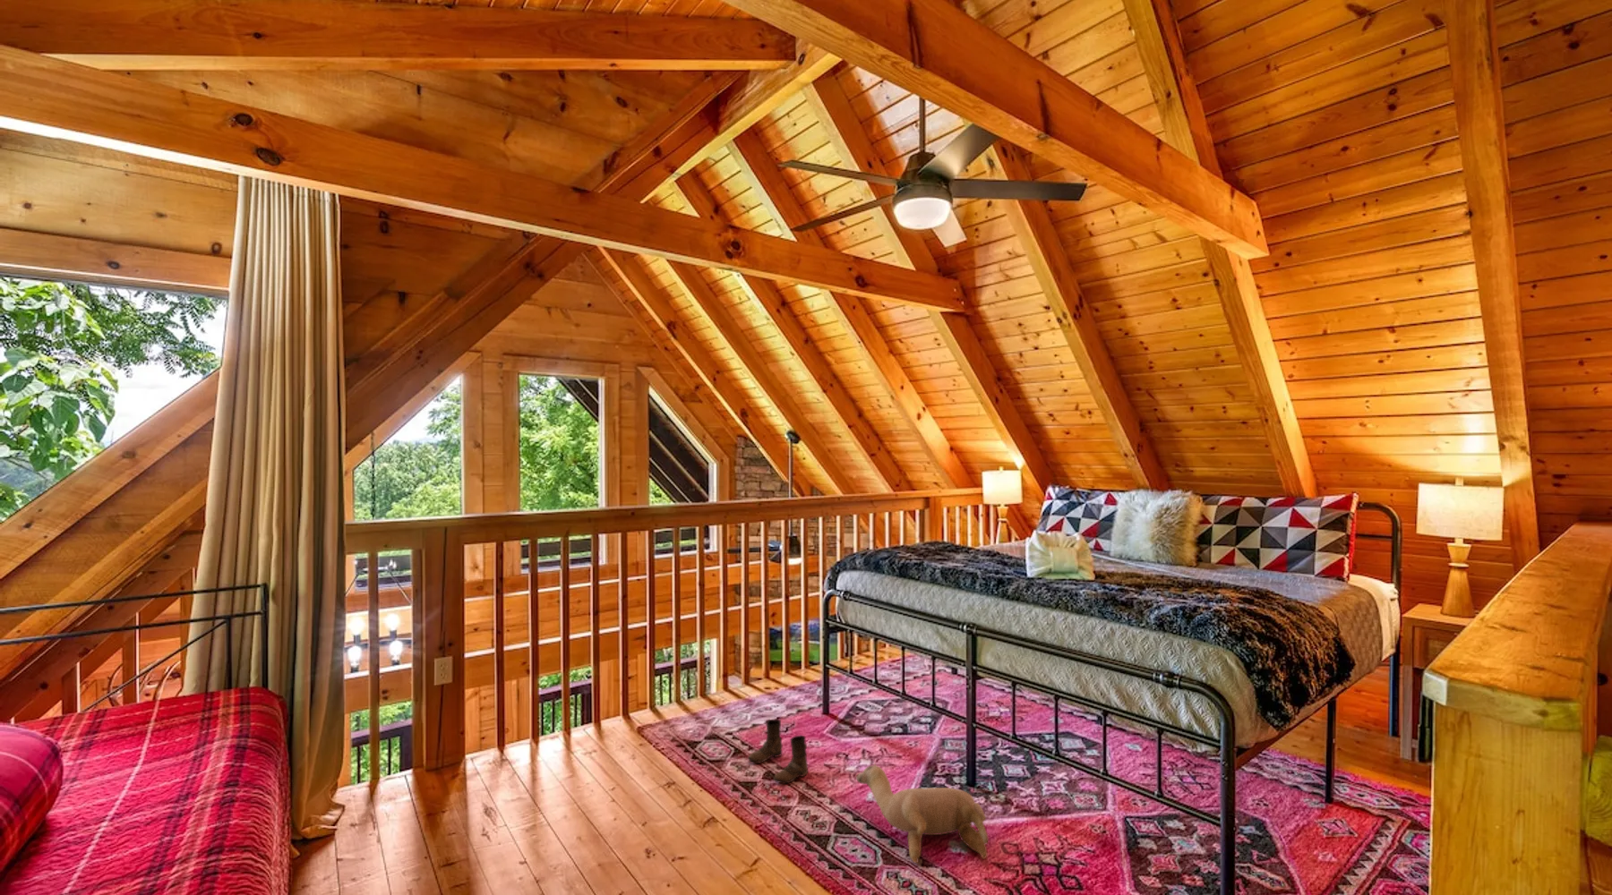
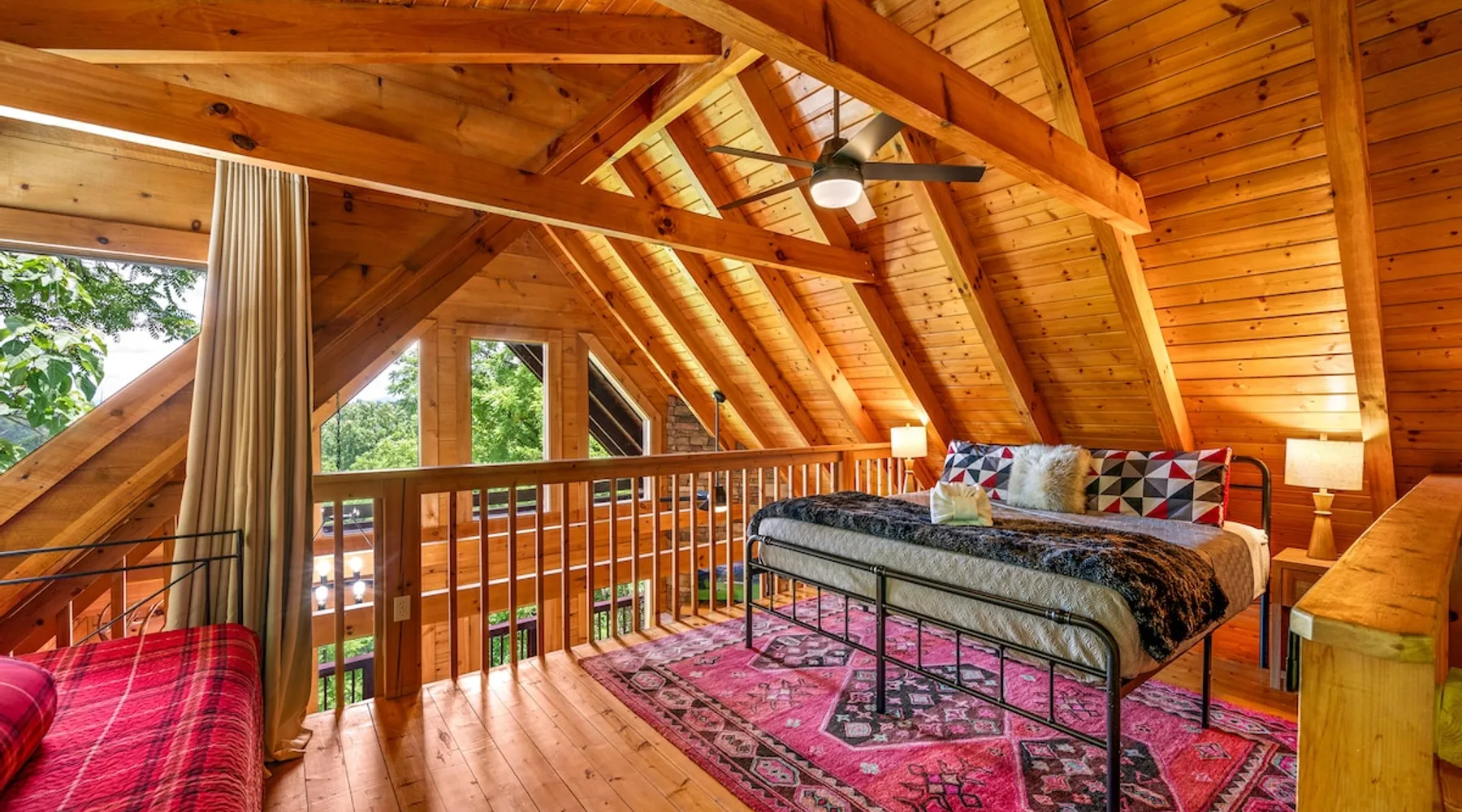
- boots [746,719,808,785]
- plush toy [856,762,990,864]
